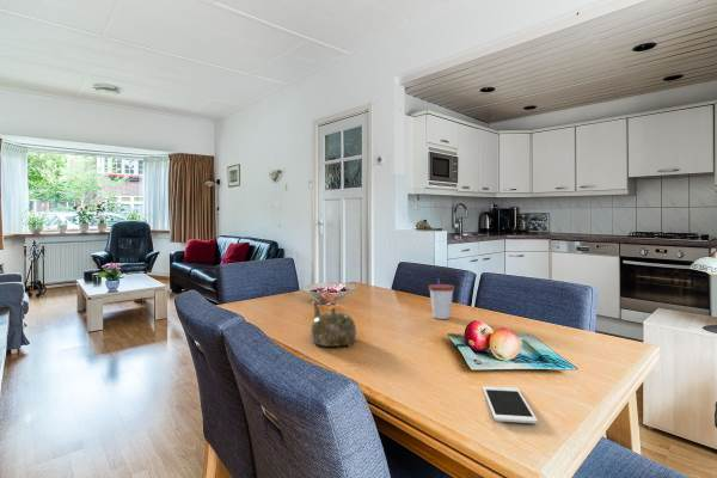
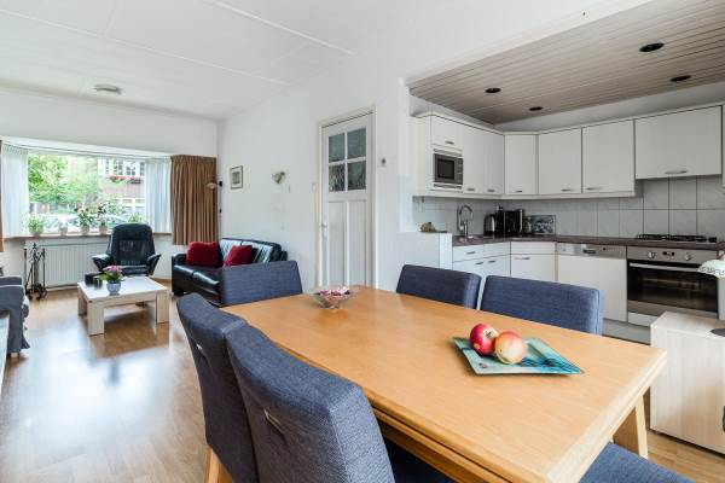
- cup [427,277,455,320]
- cell phone [482,385,539,424]
- teapot [310,301,357,348]
